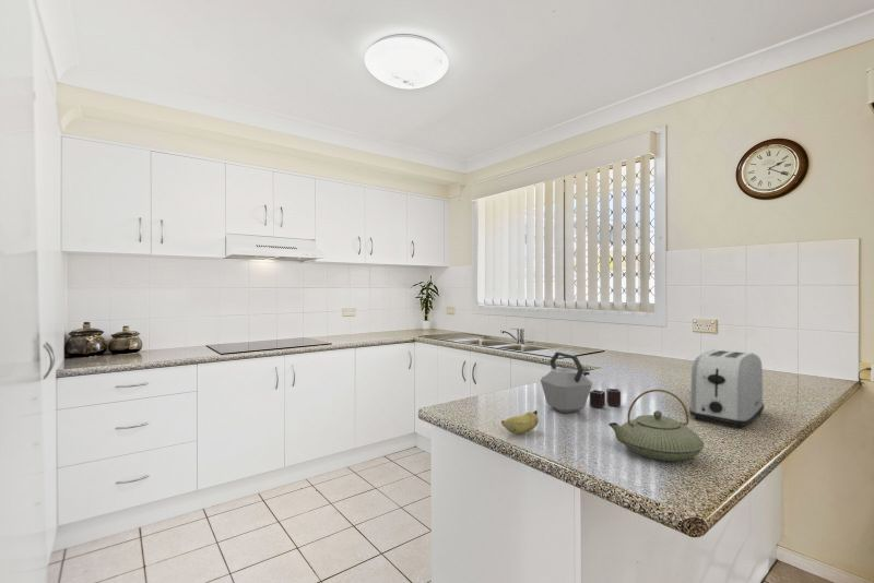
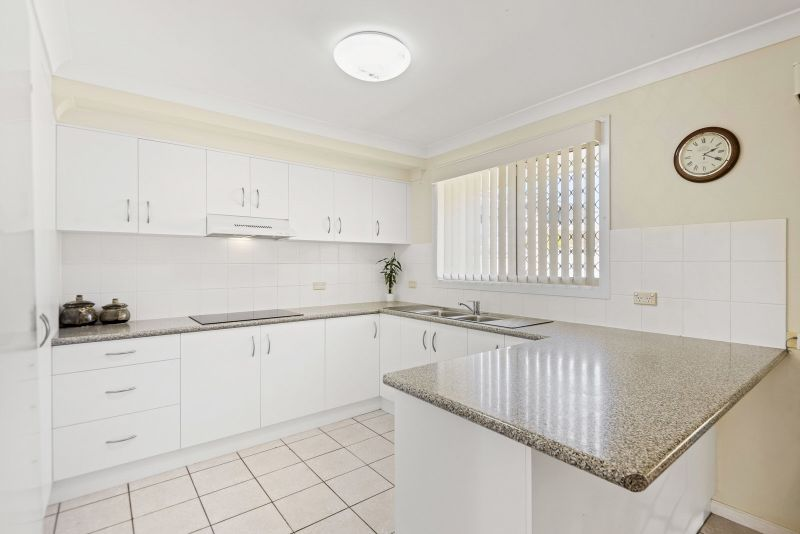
- toaster [688,348,765,429]
- kettle [540,350,622,414]
- banana [500,409,540,435]
- teapot [607,389,705,462]
